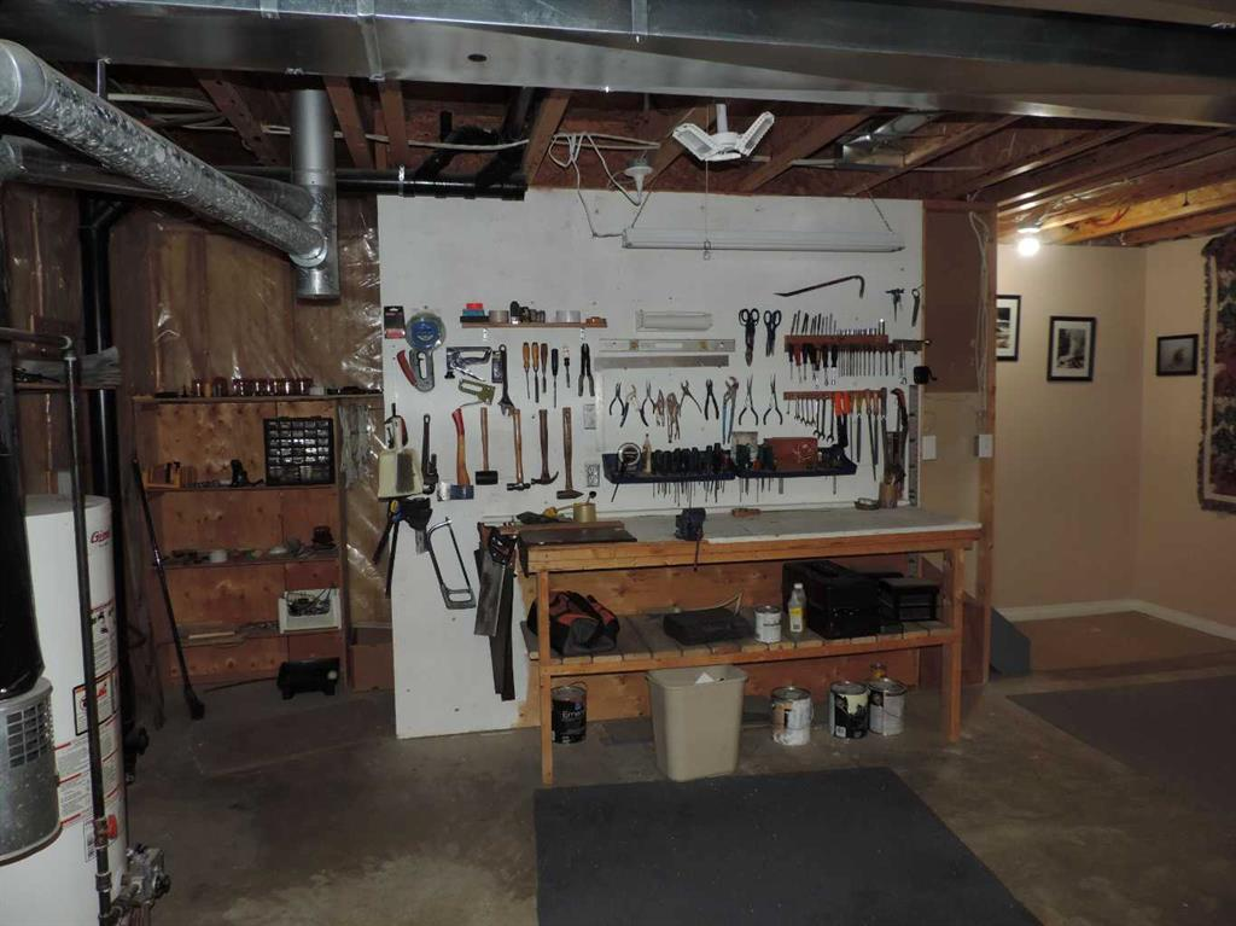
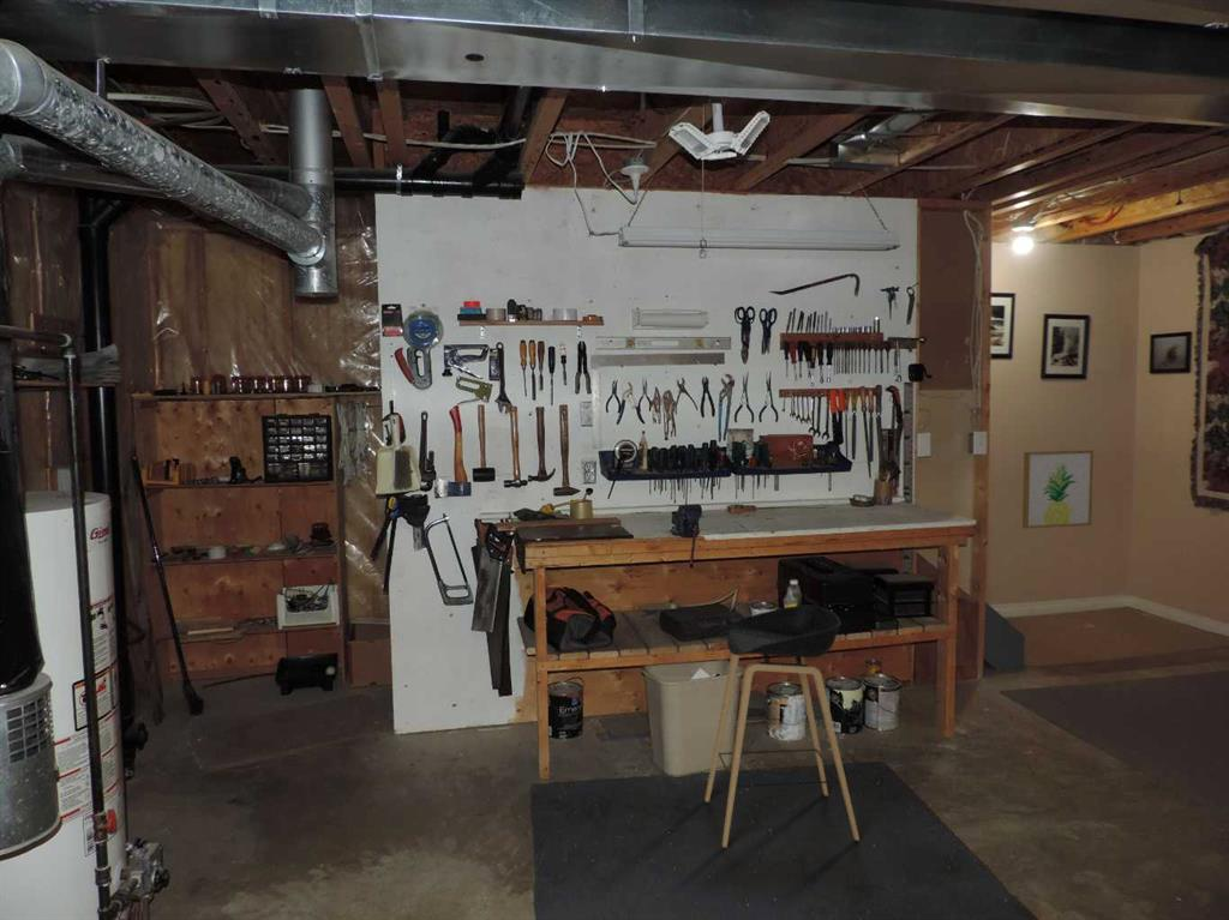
+ stool [703,603,861,848]
+ wall art [1021,449,1095,530]
